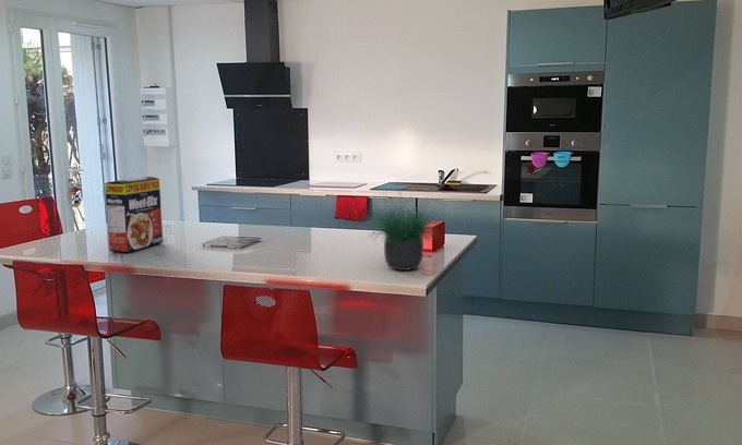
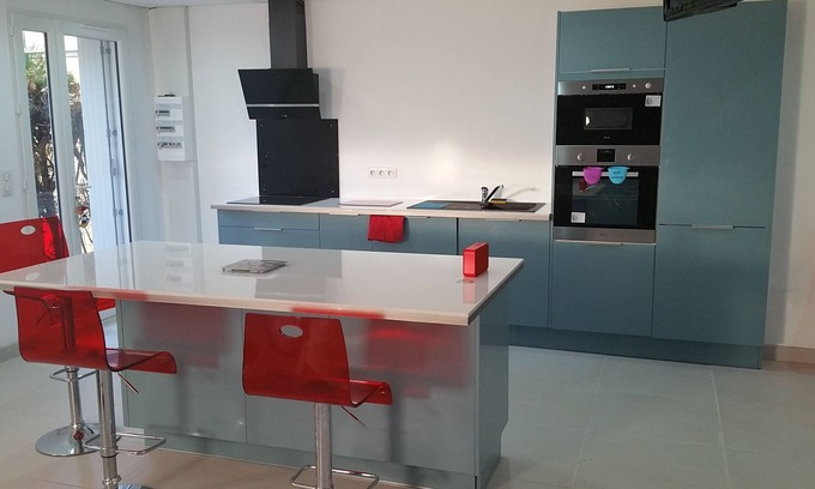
- potted plant [360,179,454,272]
- cereal box [104,176,164,253]
